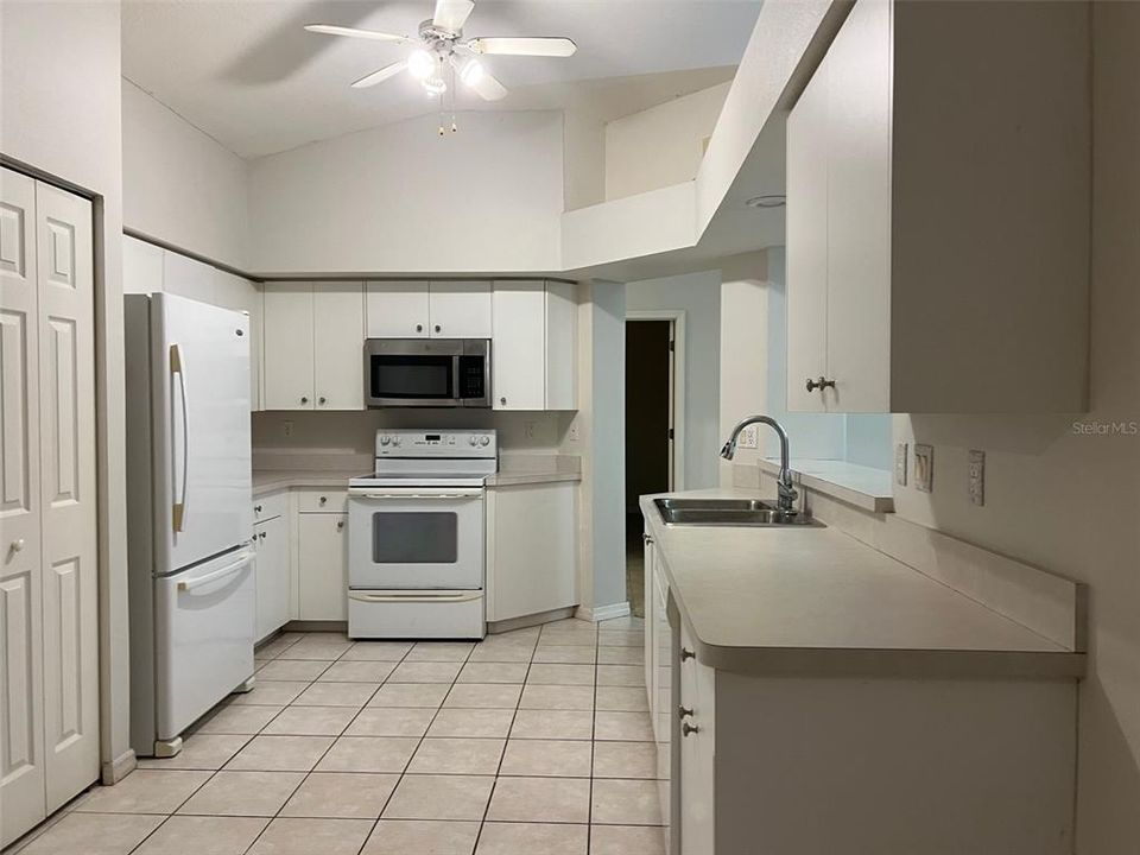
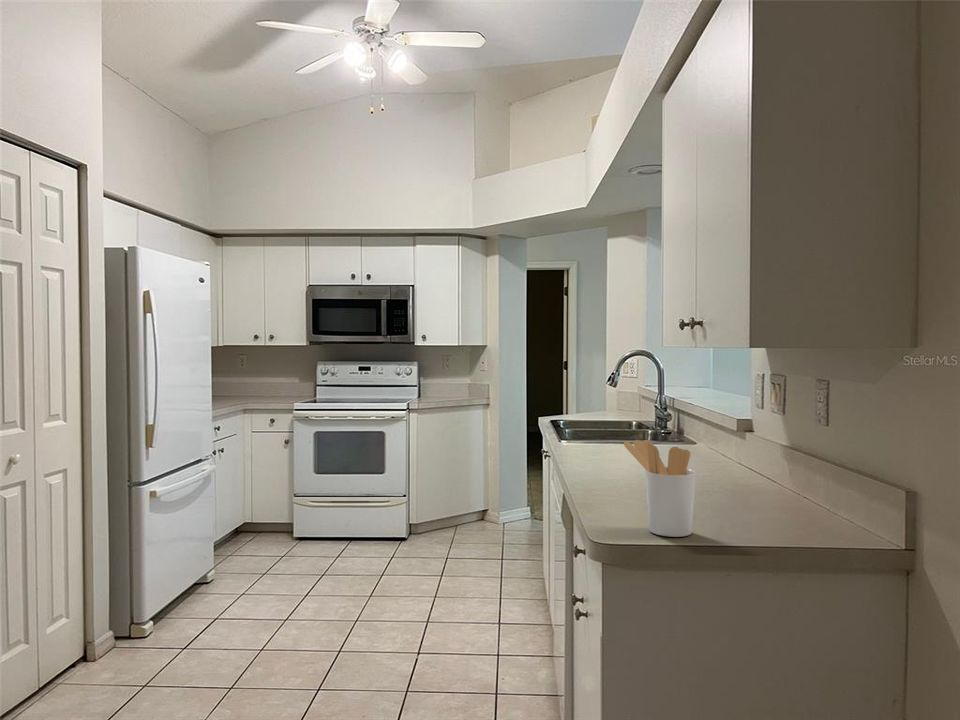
+ utensil holder [623,439,697,538]
